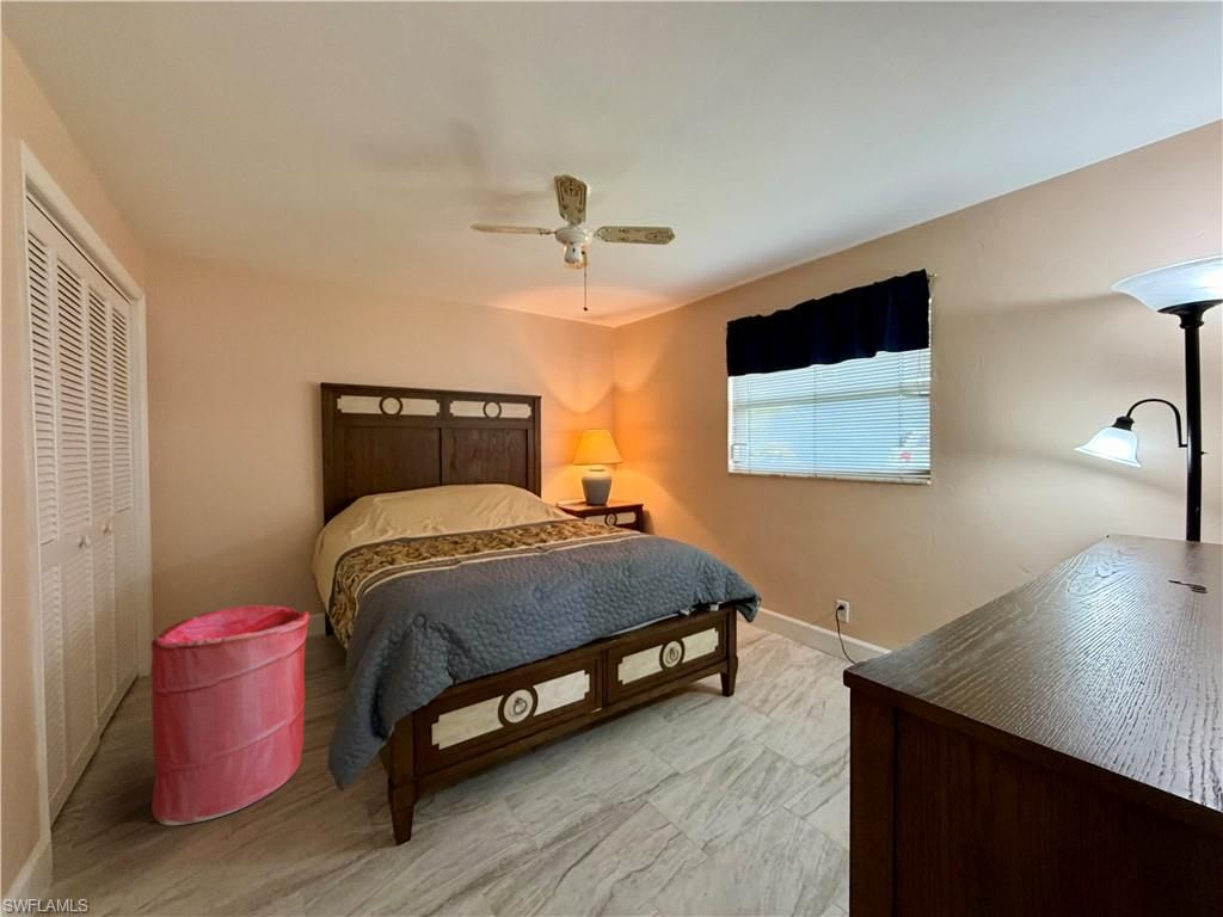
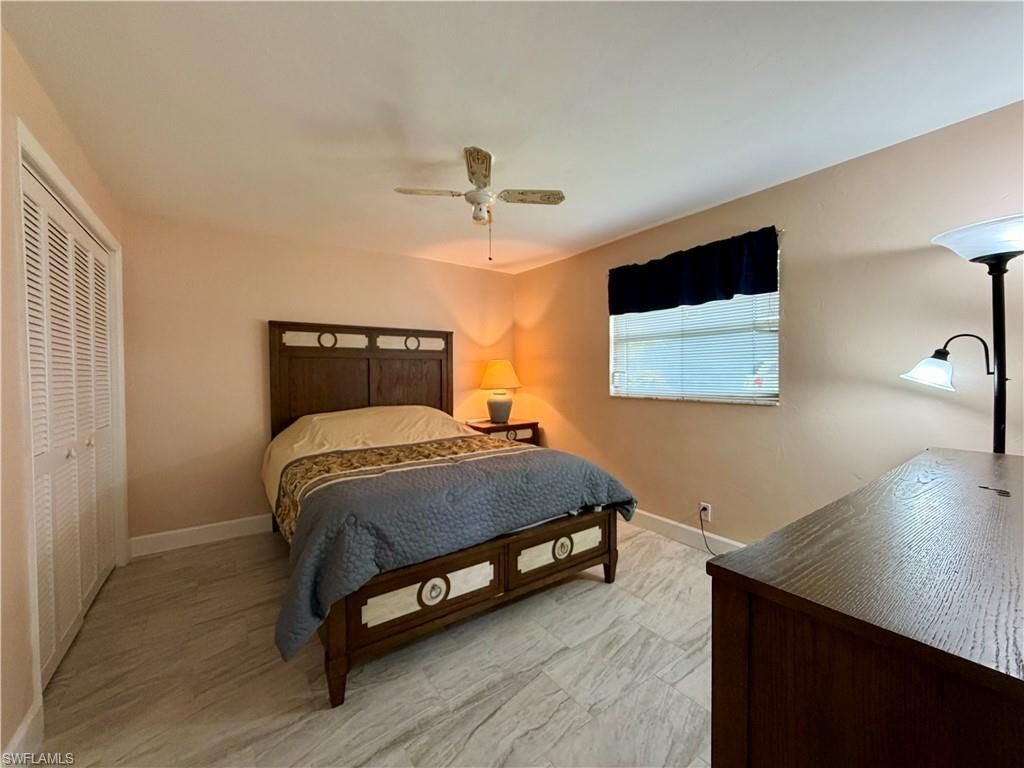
- laundry hamper [149,604,311,826]
